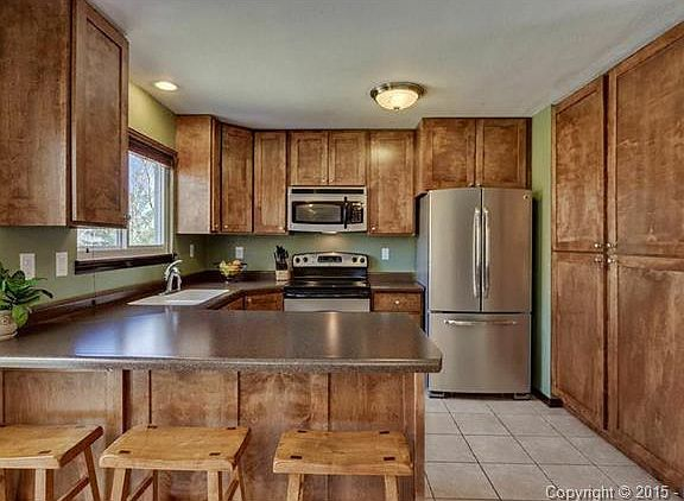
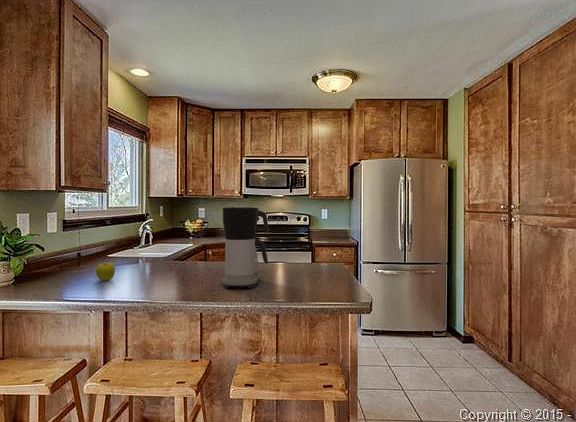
+ coffee maker [222,205,270,289]
+ fruit [95,262,116,282]
